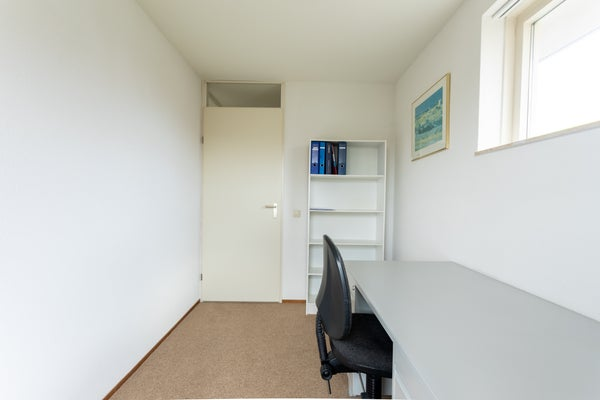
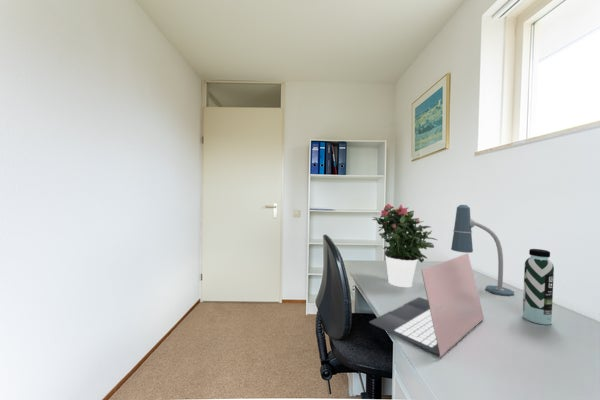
+ desk lamp [450,204,515,297]
+ potted flower [371,203,438,288]
+ water bottle [522,248,555,326]
+ laptop [369,253,485,358]
